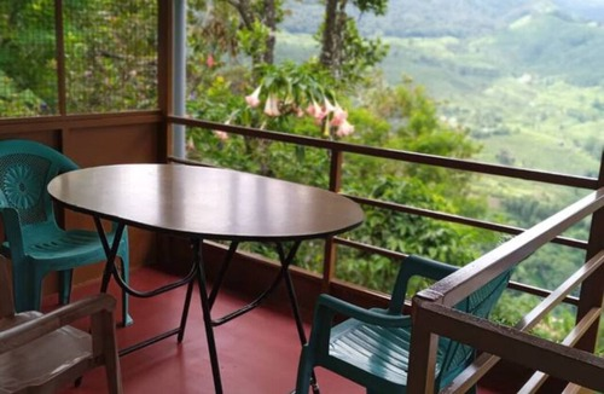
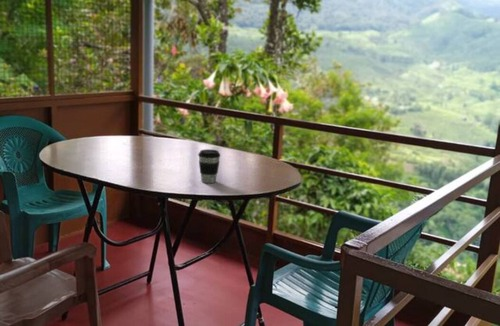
+ coffee cup [197,148,221,184]
